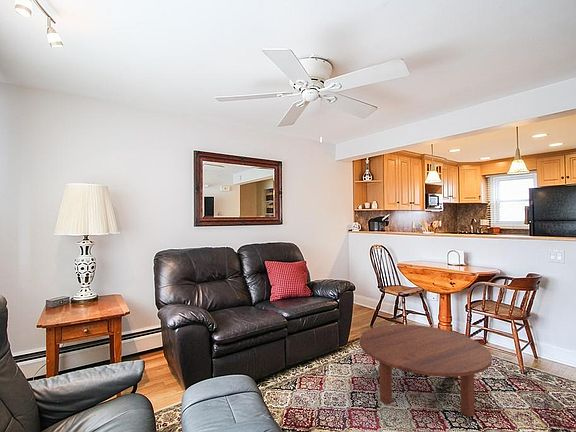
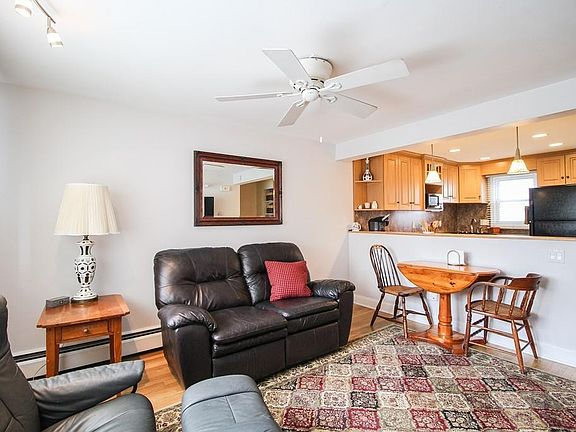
- coffee table [359,324,493,418]
